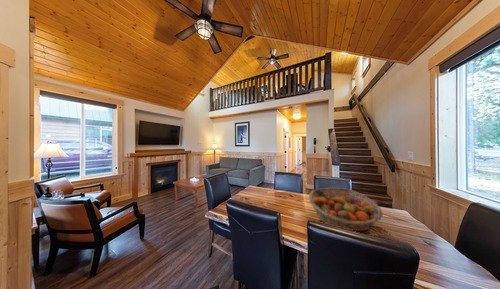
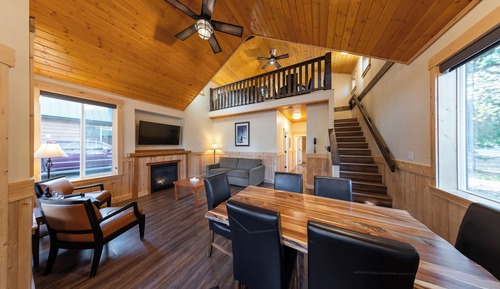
- fruit basket [308,187,384,232]
